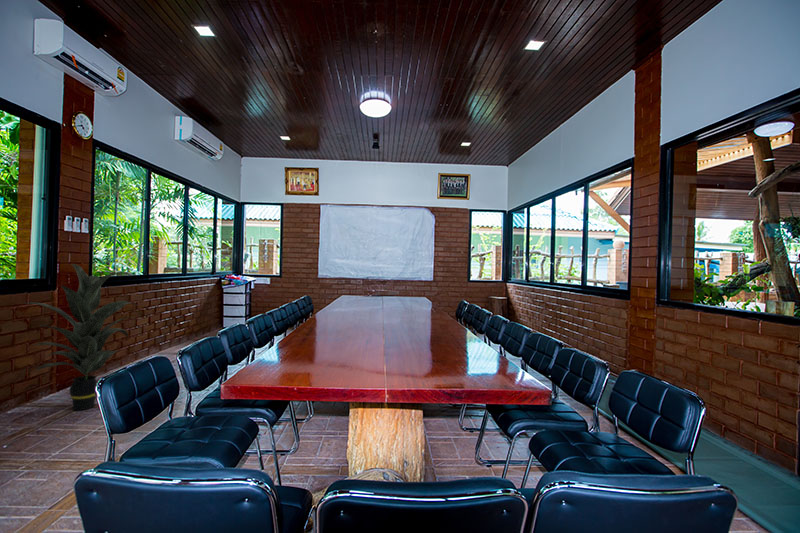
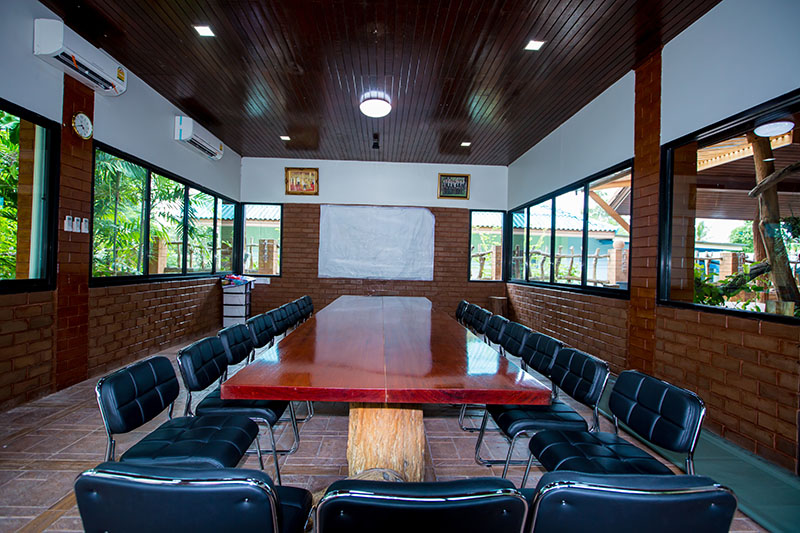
- indoor plant [22,263,139,411]
